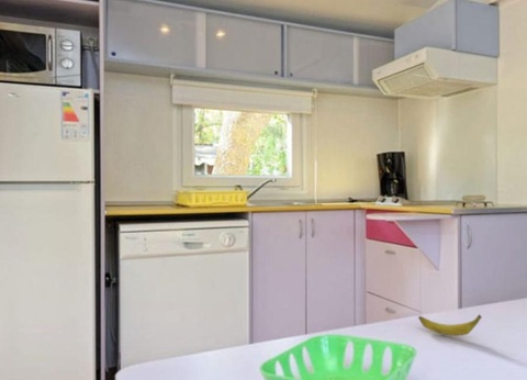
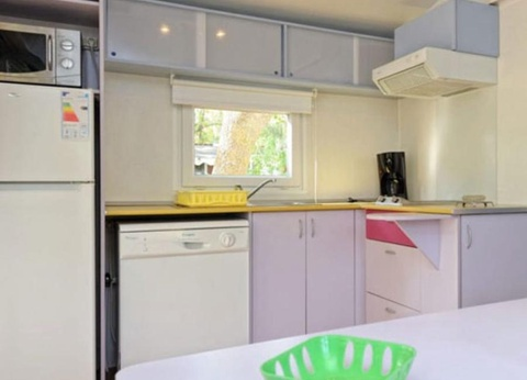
- banana [417,313,482,337]
